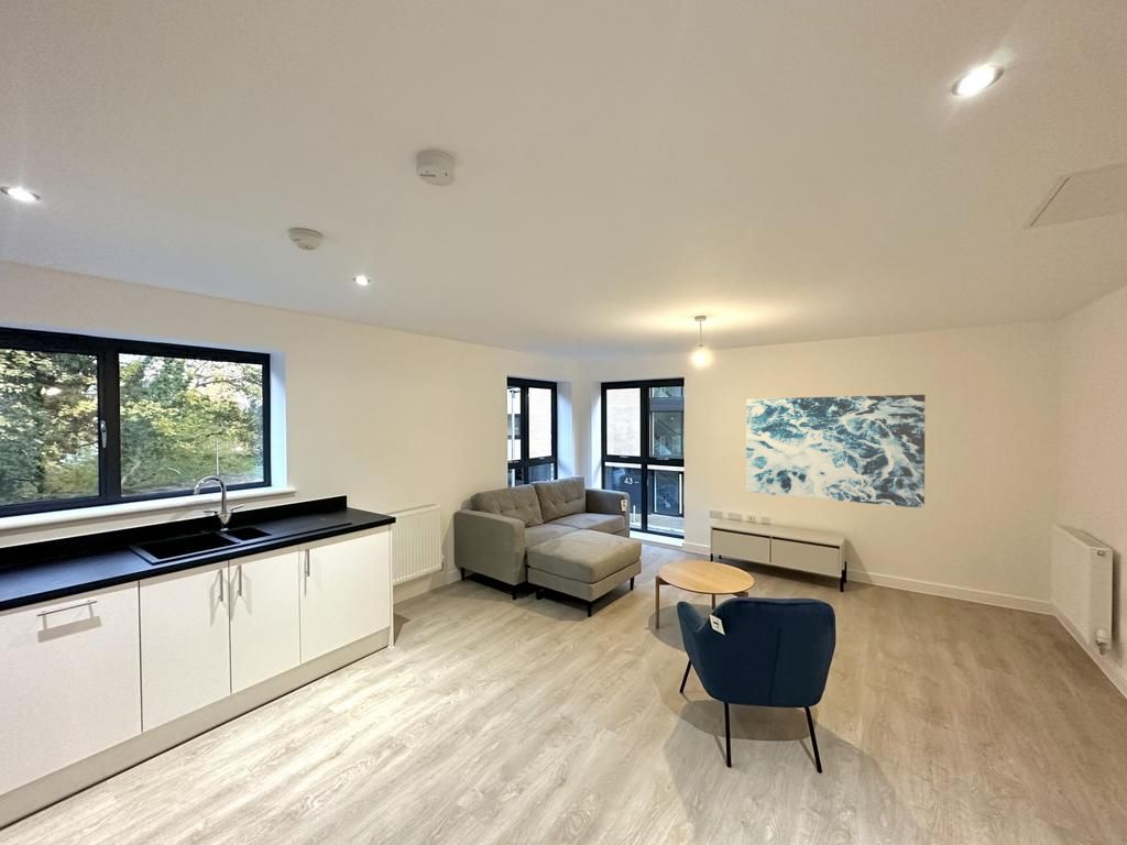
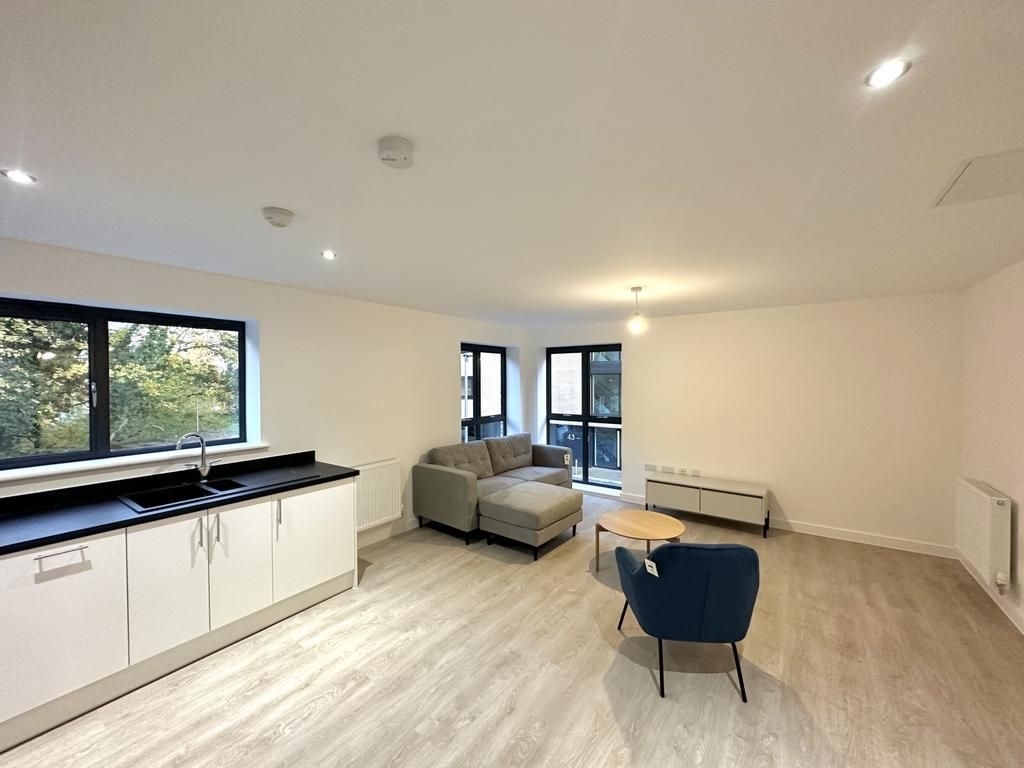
- wall art [745,394,926,509]
